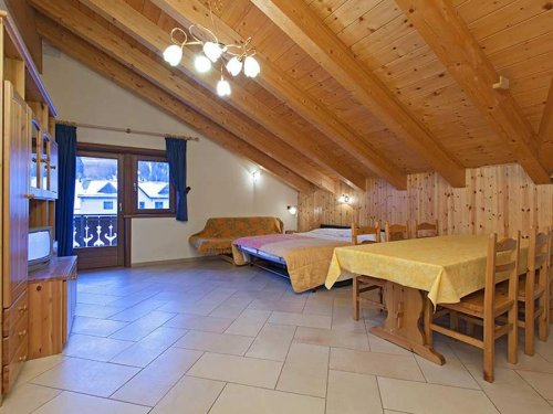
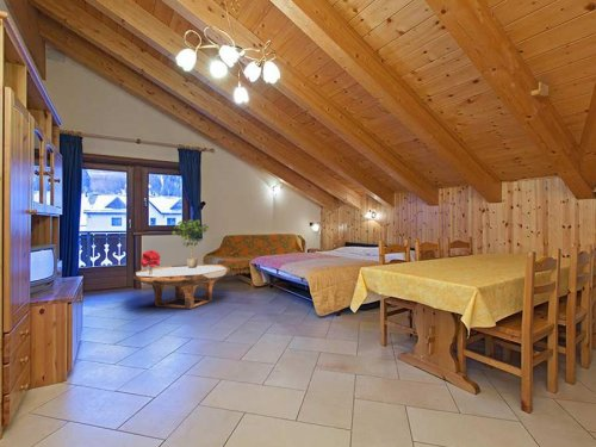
+ potted plant [170,218,210,268]
+ bouquet [139,249,161,275]
+ coffee table [131,263,231,310]
